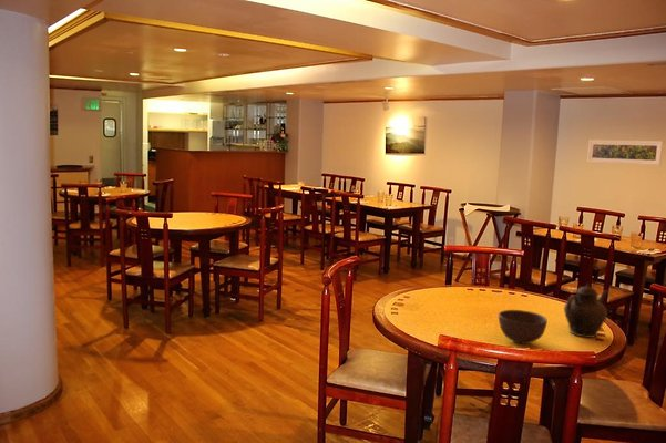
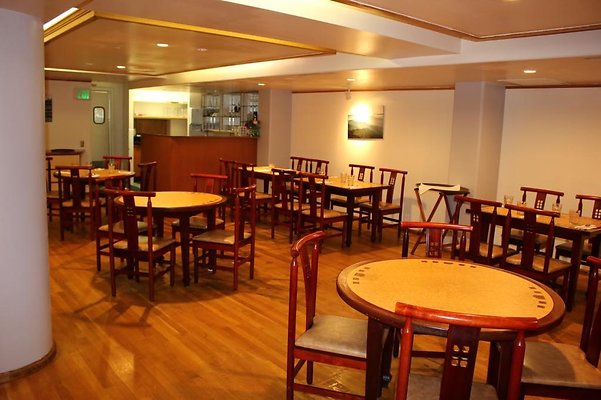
- bowl [498,309,549,346]
- teapot [563,282,609,339]
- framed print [586,138,664,166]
